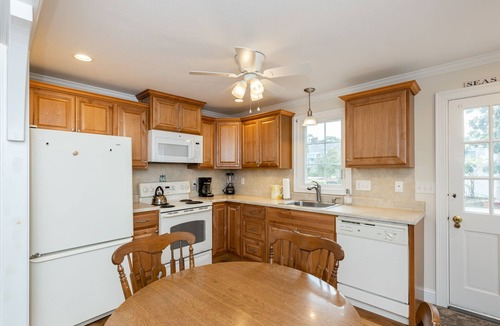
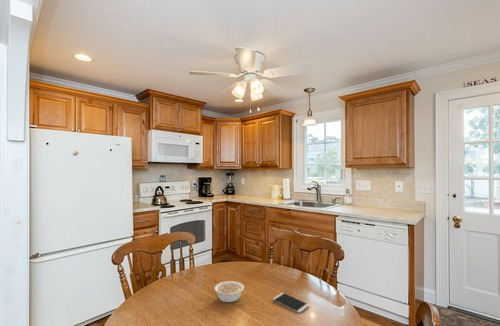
+ smartphone [272,292,310,314]
+ legume [213,280,245,303]
